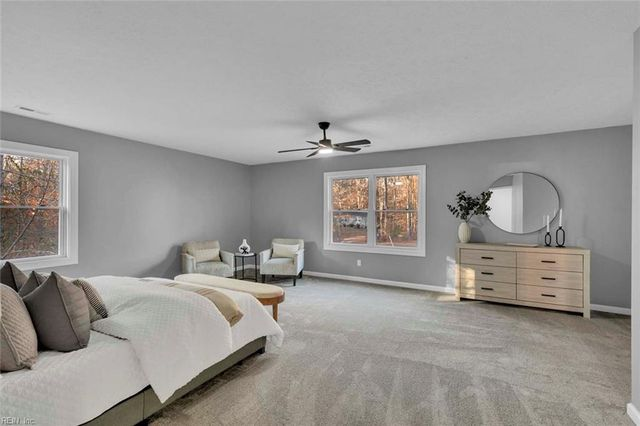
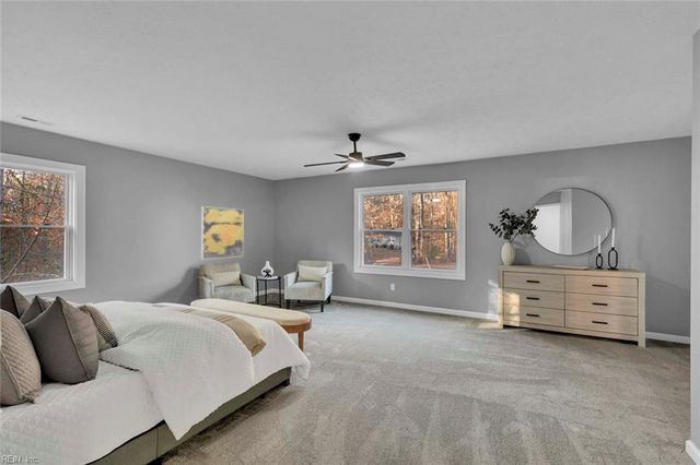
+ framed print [200,205,245,260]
